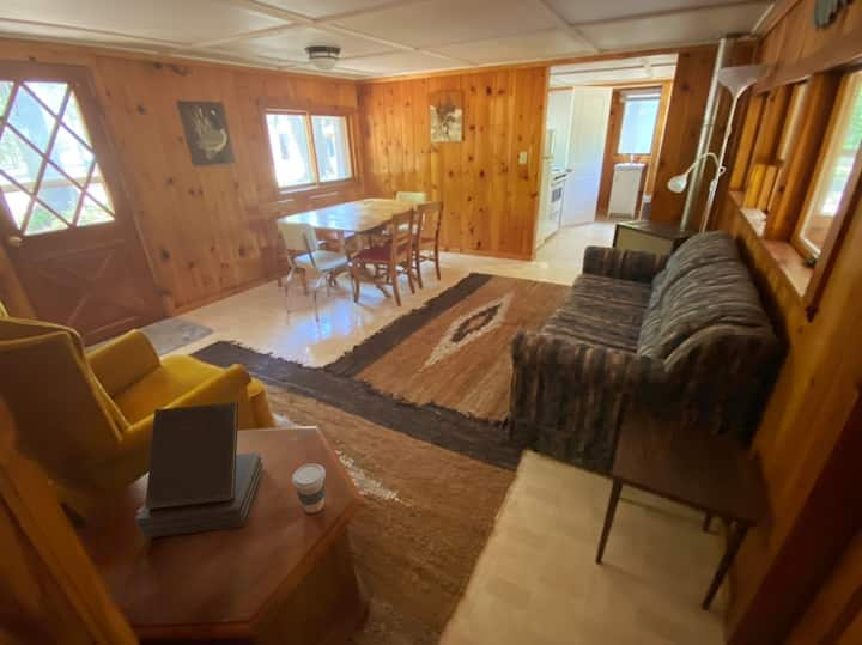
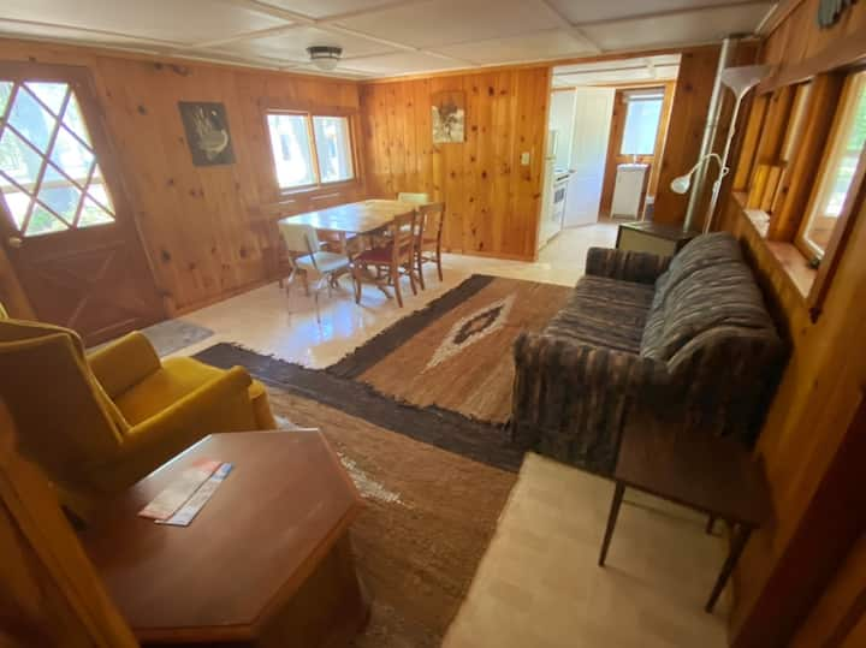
- coffee cup [291,463,327,515]
- book [134,402,265,540]
